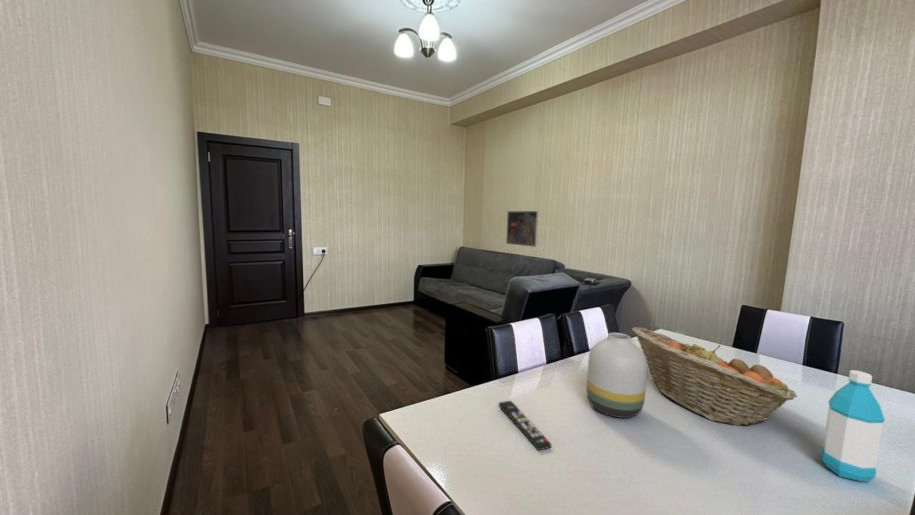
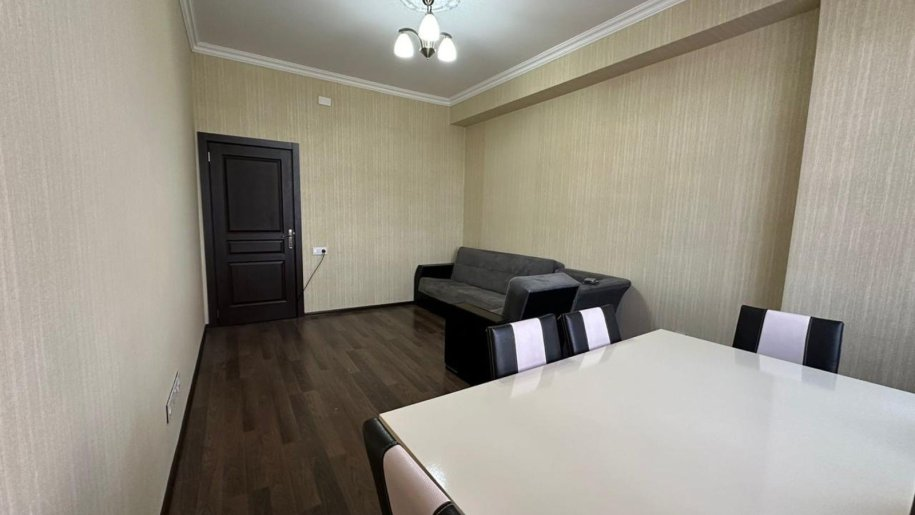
- fruit basket [631,326,798,427]
- vase [586,332,648,419]
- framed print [505,210,540,248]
- remote control [498,400,553,452]
- water bottle [820,369,886,483]
